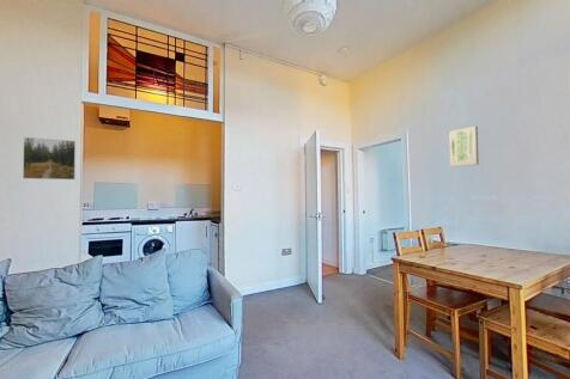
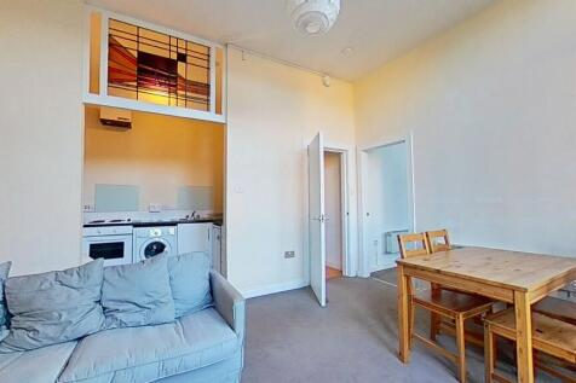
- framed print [22,136,77,181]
- wall art [448,126,480,169]
